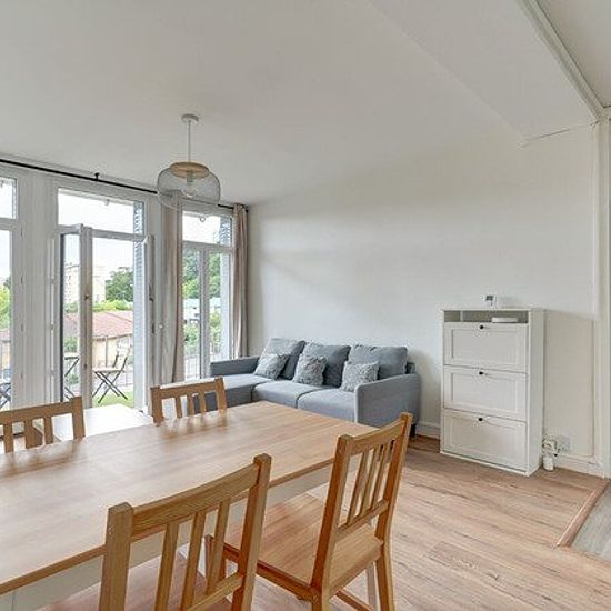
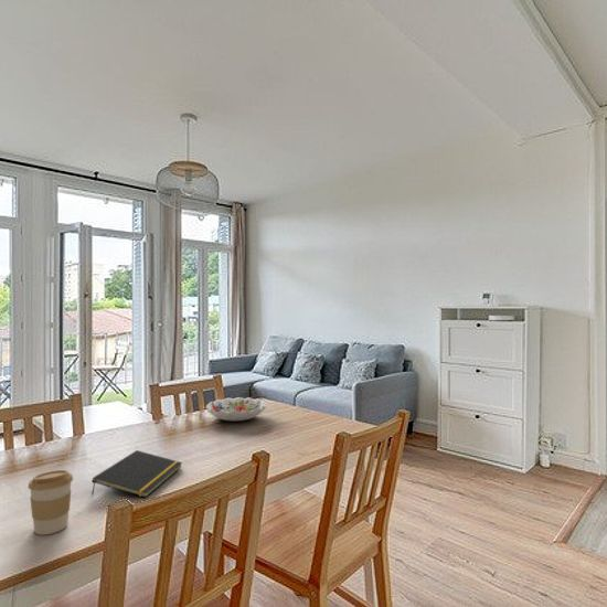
+ coffee cup [26,469,74,535]
+ decorative bowl [205,396,267,422]
+ notepad [90,449,183,499]
